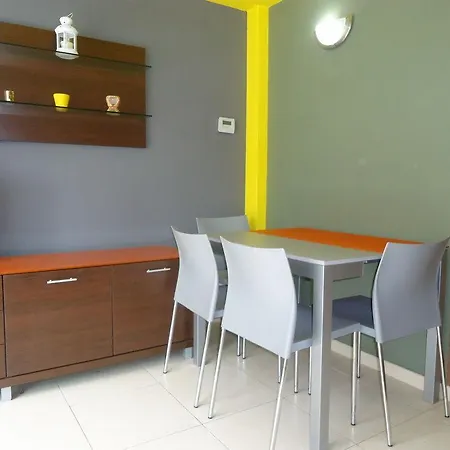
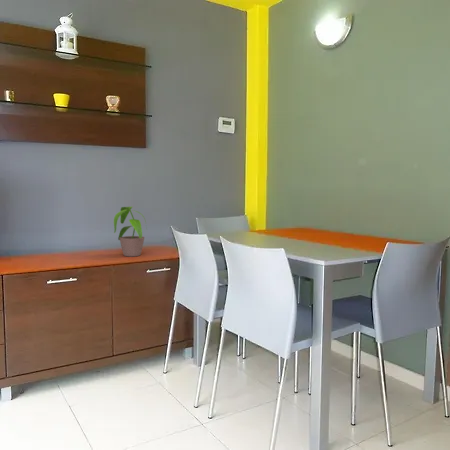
+ potted plant [113,206,148,257]
